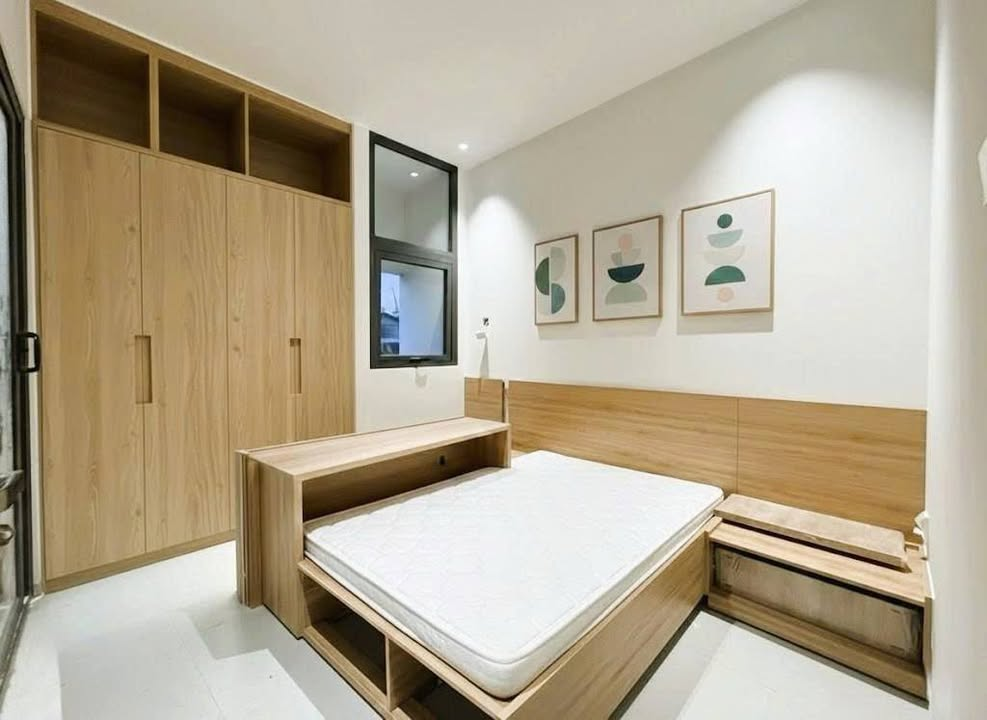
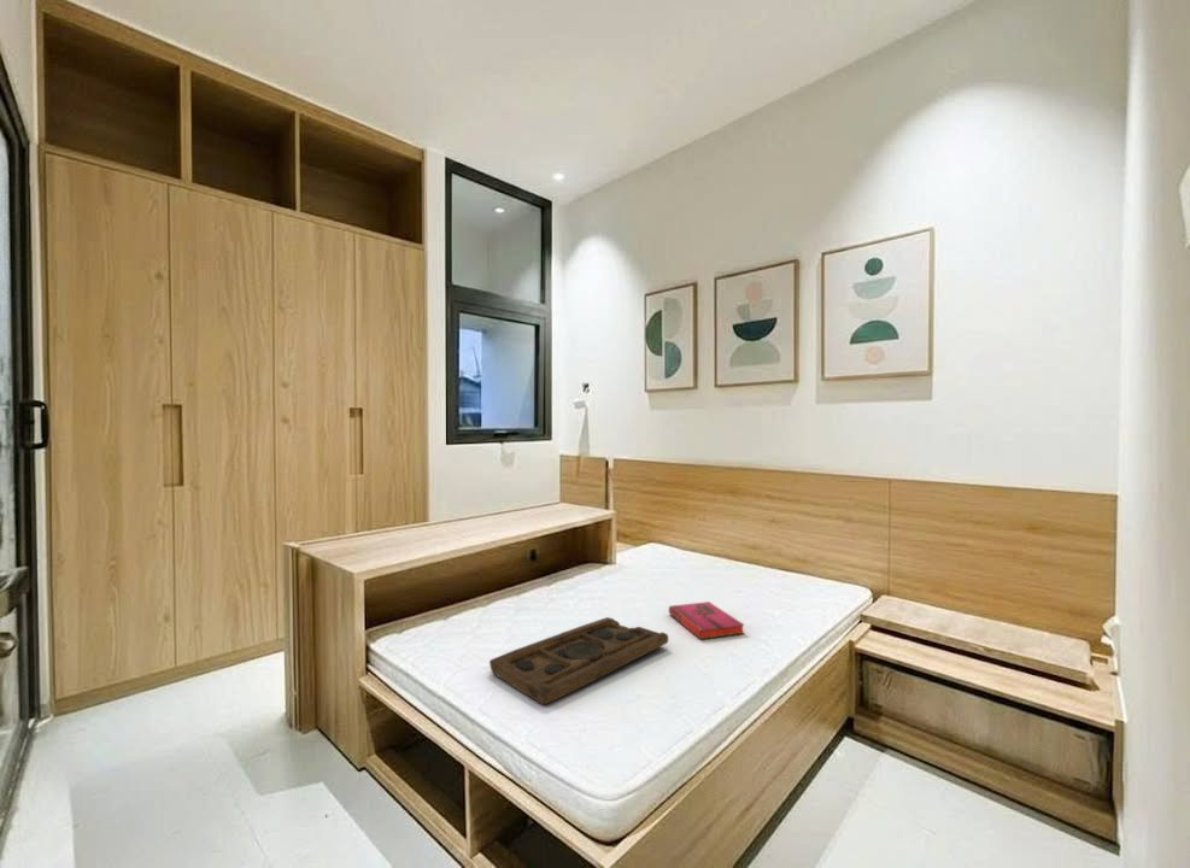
+ decorative tray [488,616,669,705]
+ hardback book [668,600,745,640]
